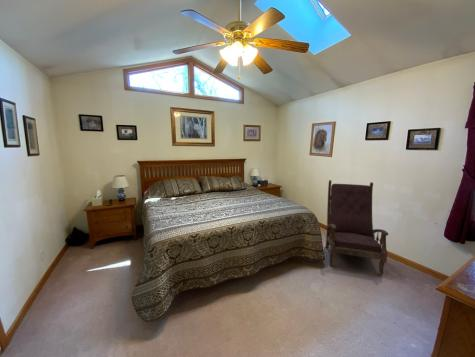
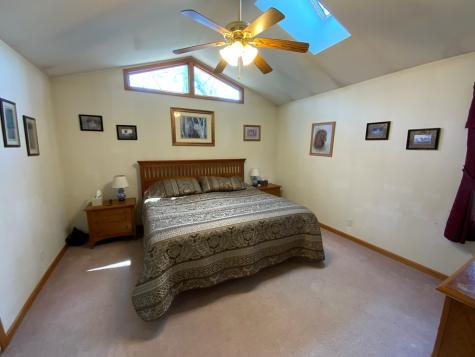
- armchair [324,179,389,275]
